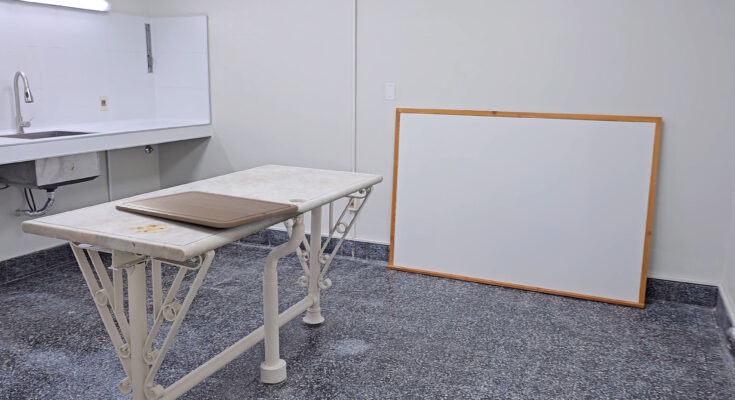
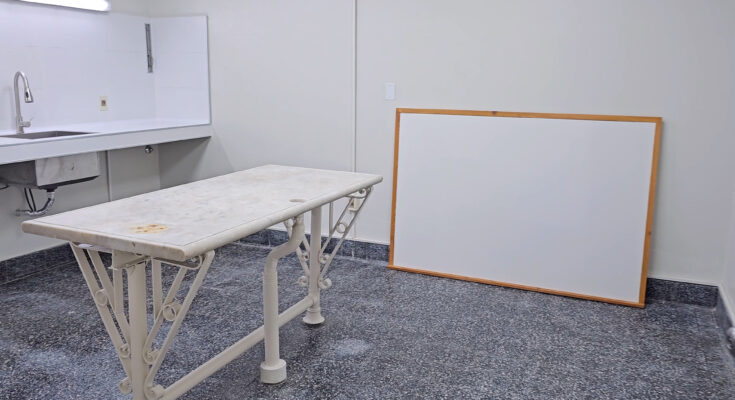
- chopping board [114,190,299,229]
